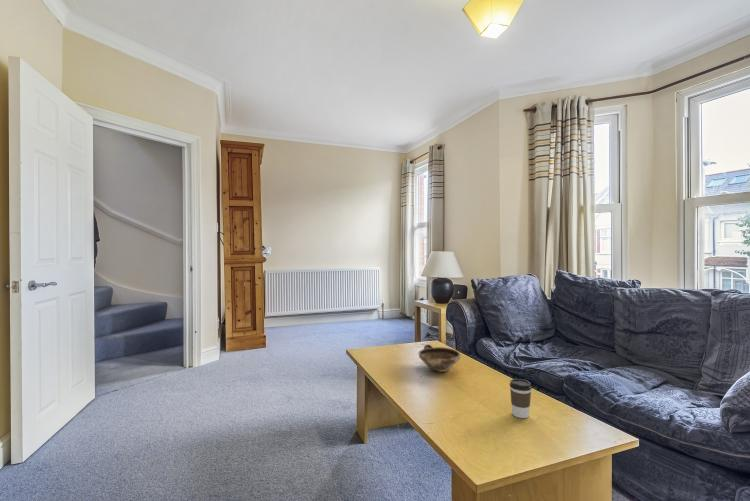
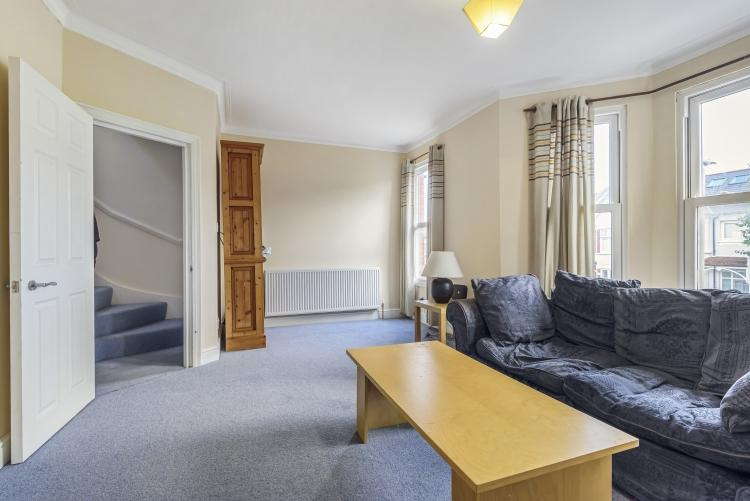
- coffee cup [509,378,533,419]
- bowl [418,343,462,373]
